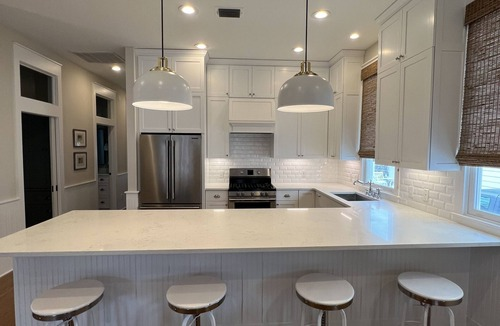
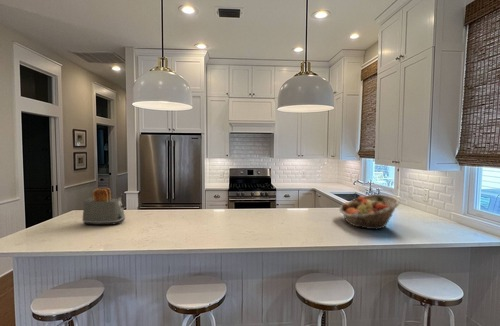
+ fruit basket [338,193,401,231]
+ toaster [81,187,126,226]
